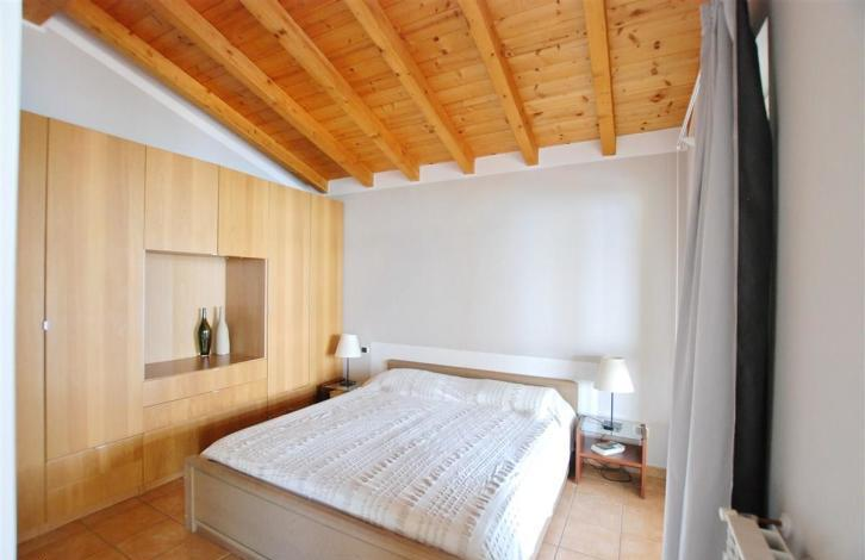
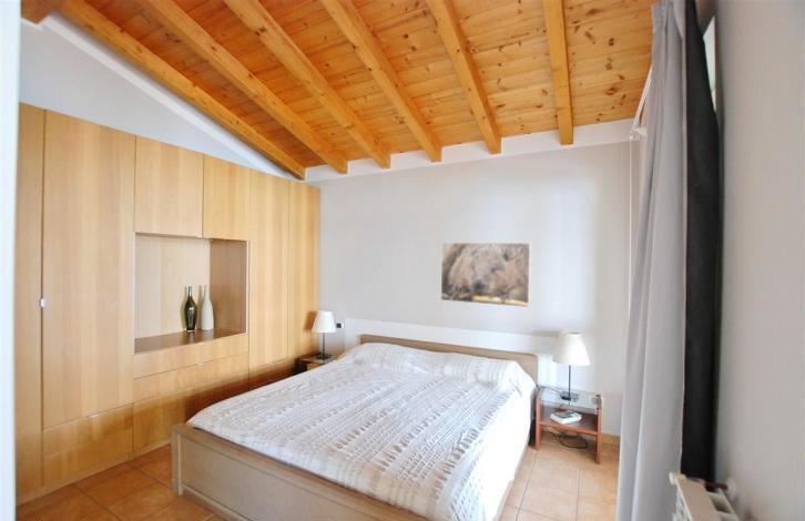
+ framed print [439,242,532,308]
